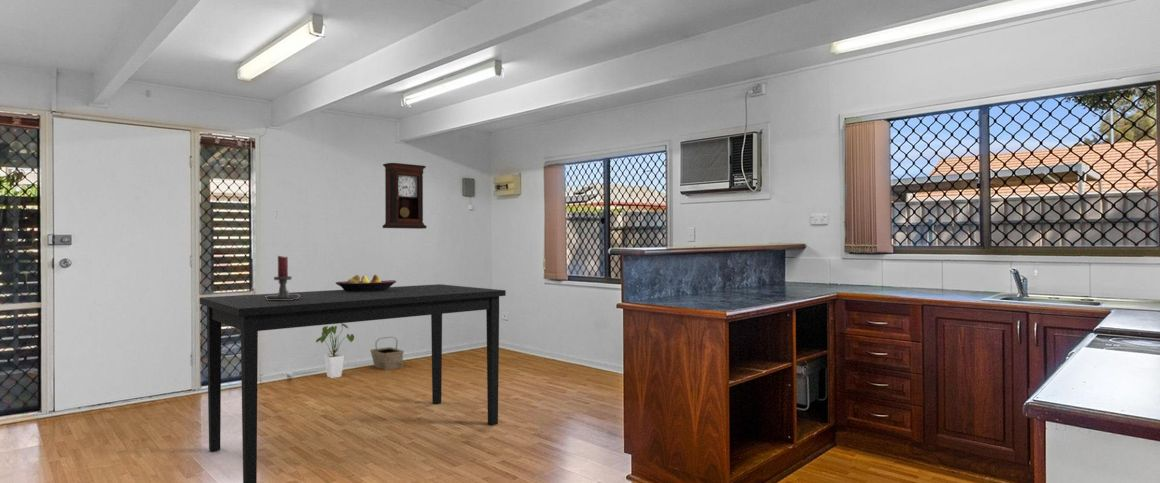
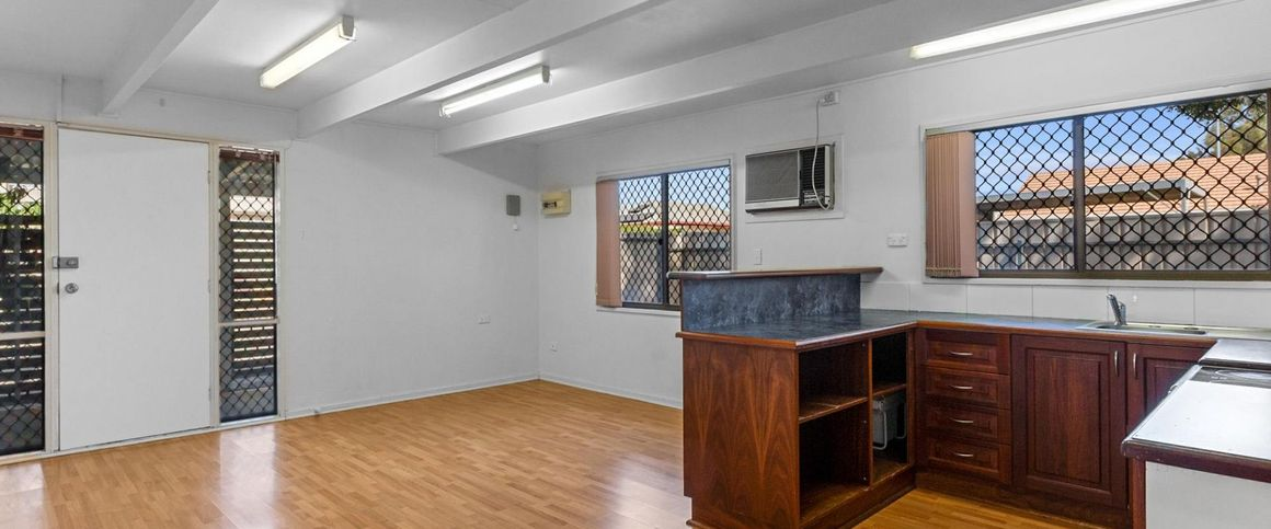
- candle holder [265,255,300,300]
- fruit bowl [335,274,397,292]
- basket [369,336,405,371]
- dining table [199,283,507,483]
- pendulum clock [381,162,428,230]
- house plant [315,323,355,379]
